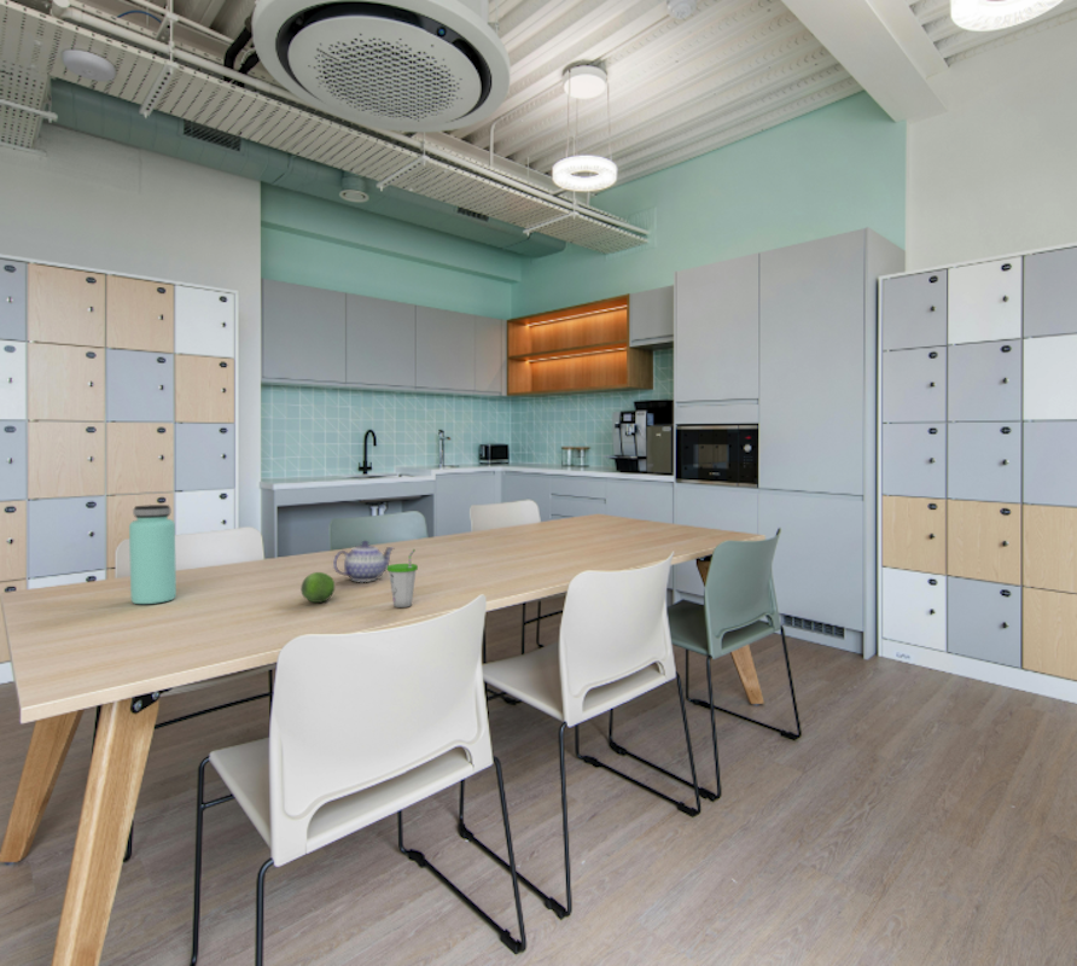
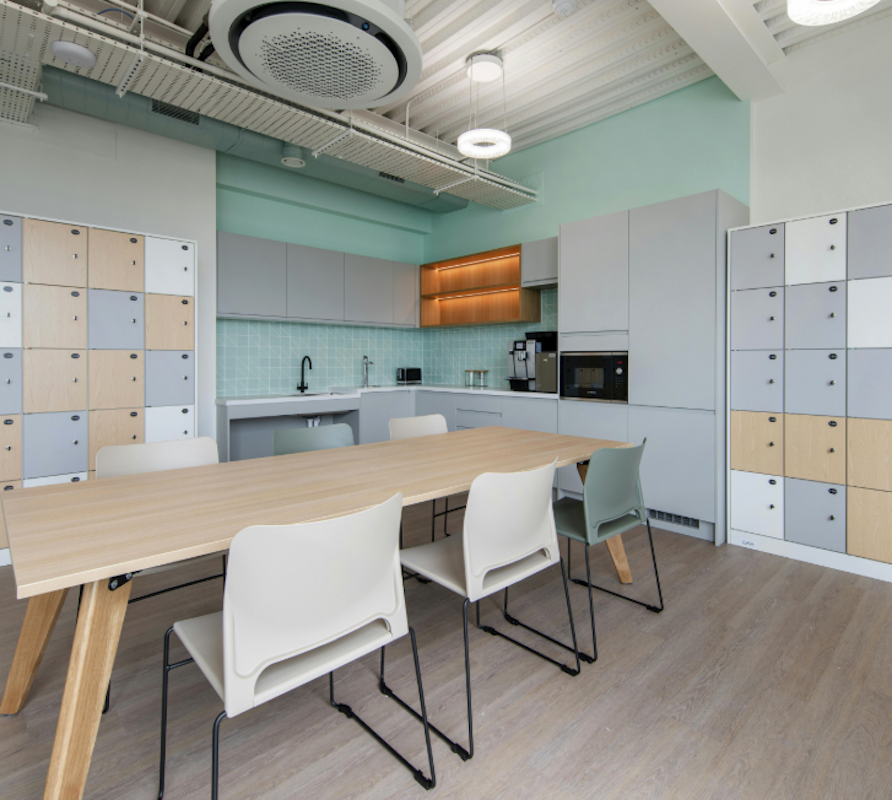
- bottle [128,504,177,605]
- fruit [299,571,336,604]
- teapot [332,540,395,583]
- cup [386,548,419,609]
